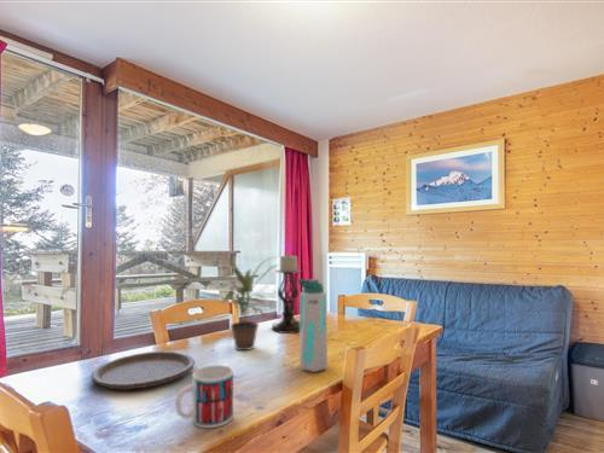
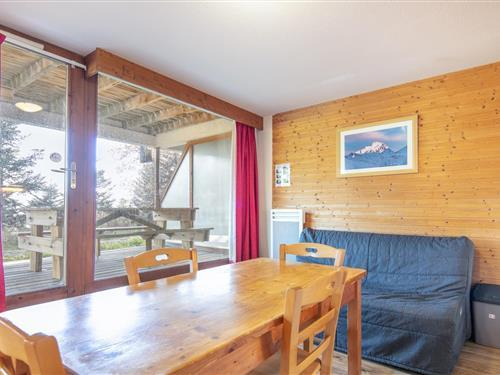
- mug [175,364,234,429]
- candle holder [271,252,303,335]
- plate [91,350,196,390]
- water bottle [296,278,329,373]
- potted plant [214,254,279,352]
